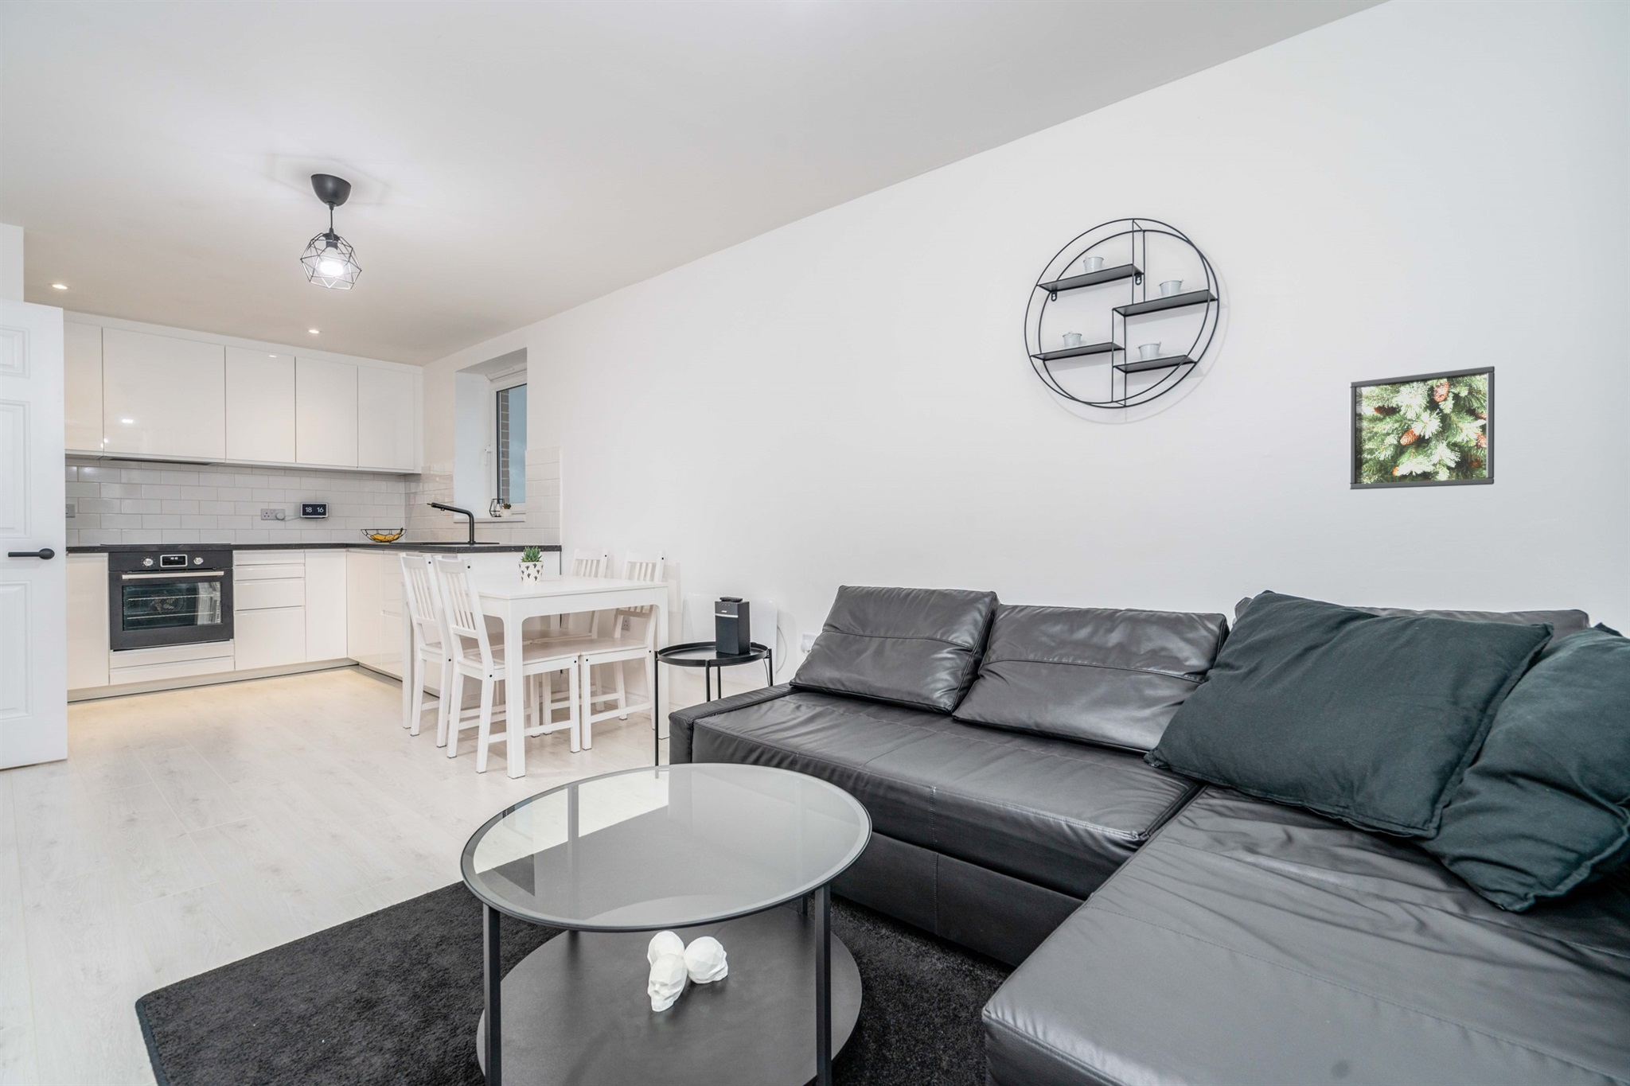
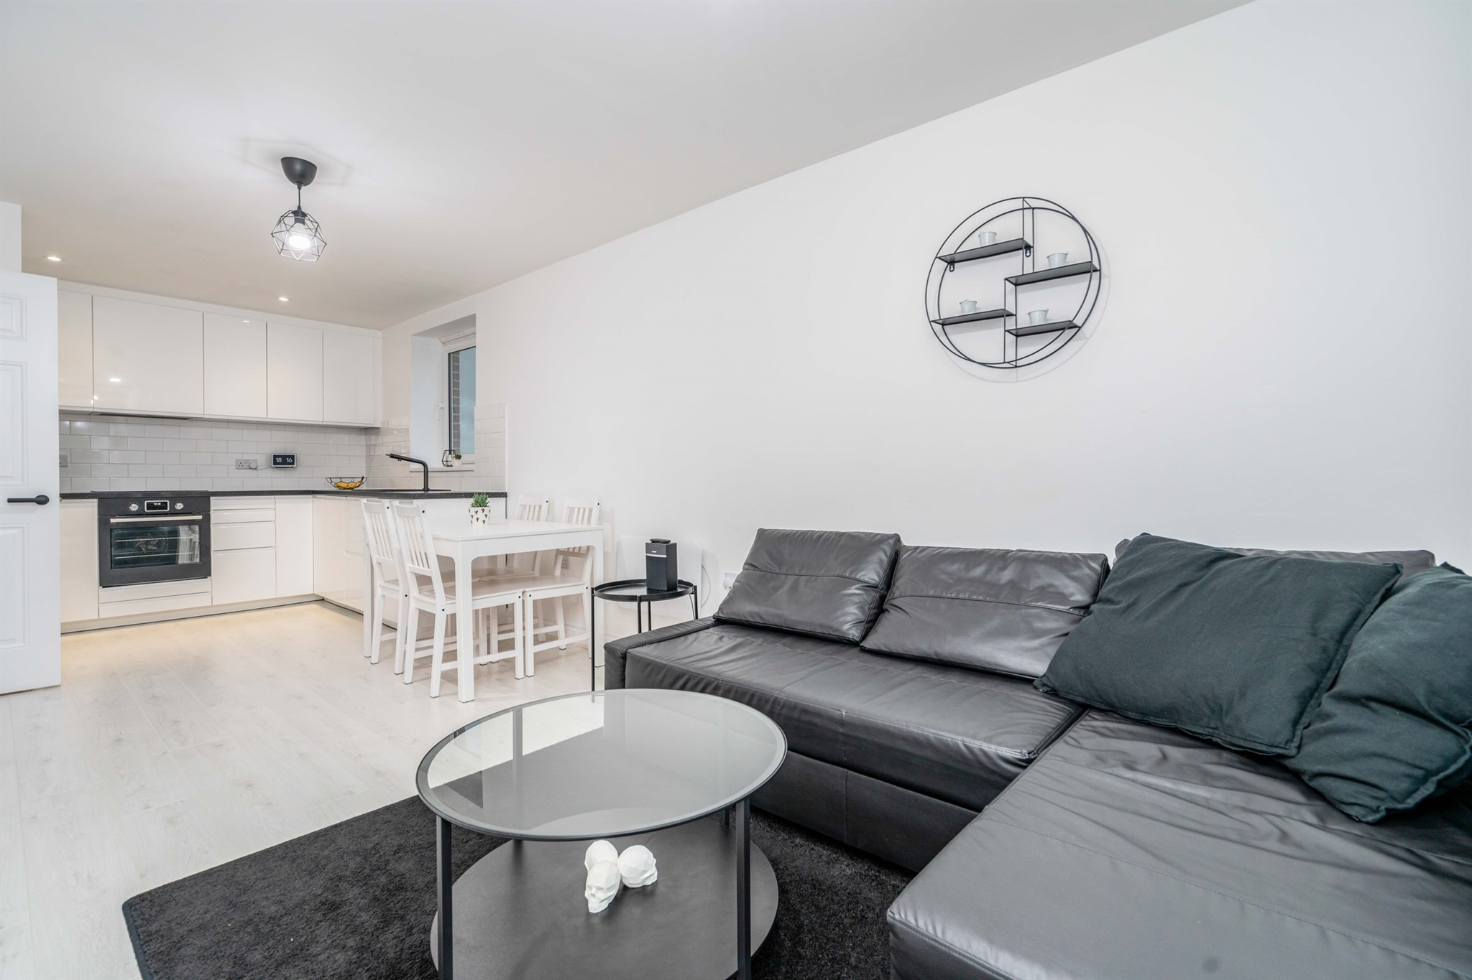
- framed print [1349,365,1495,490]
